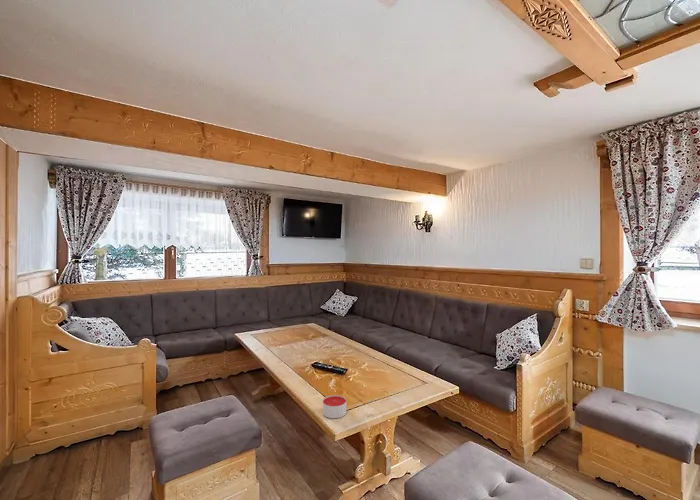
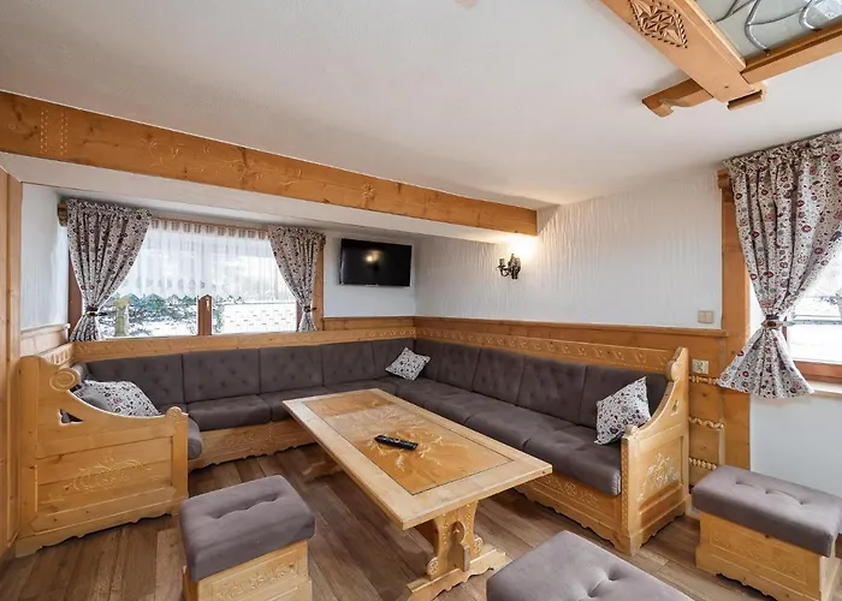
- candle [322,394,347,419]
